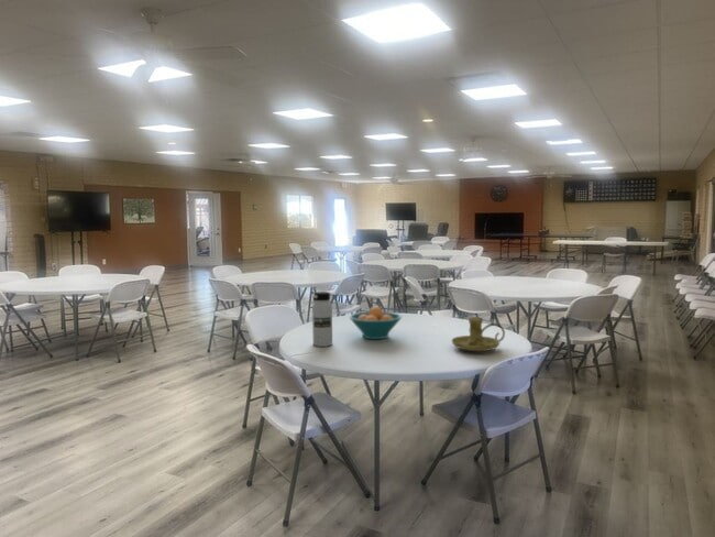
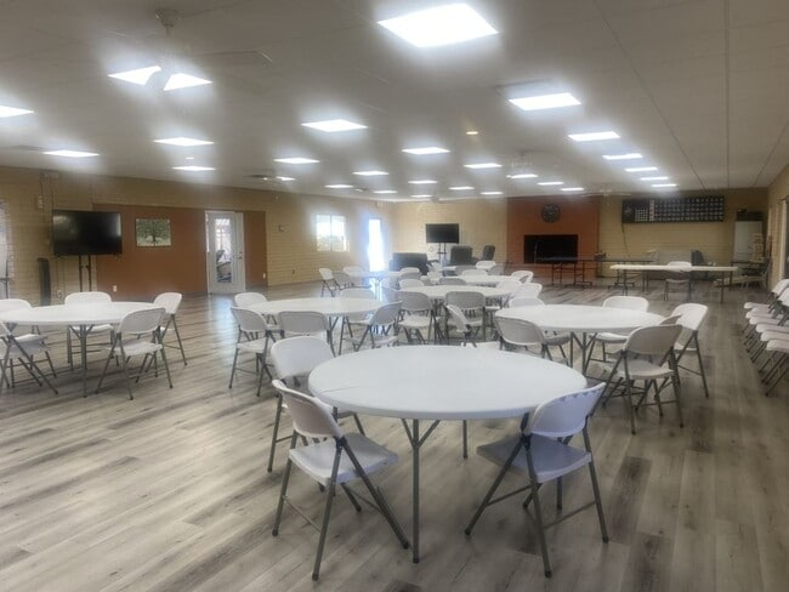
- fruit bowl [348,305,403,340]
- candle holder [451,316,506,352]
- water bottle [311,291,333,348]
